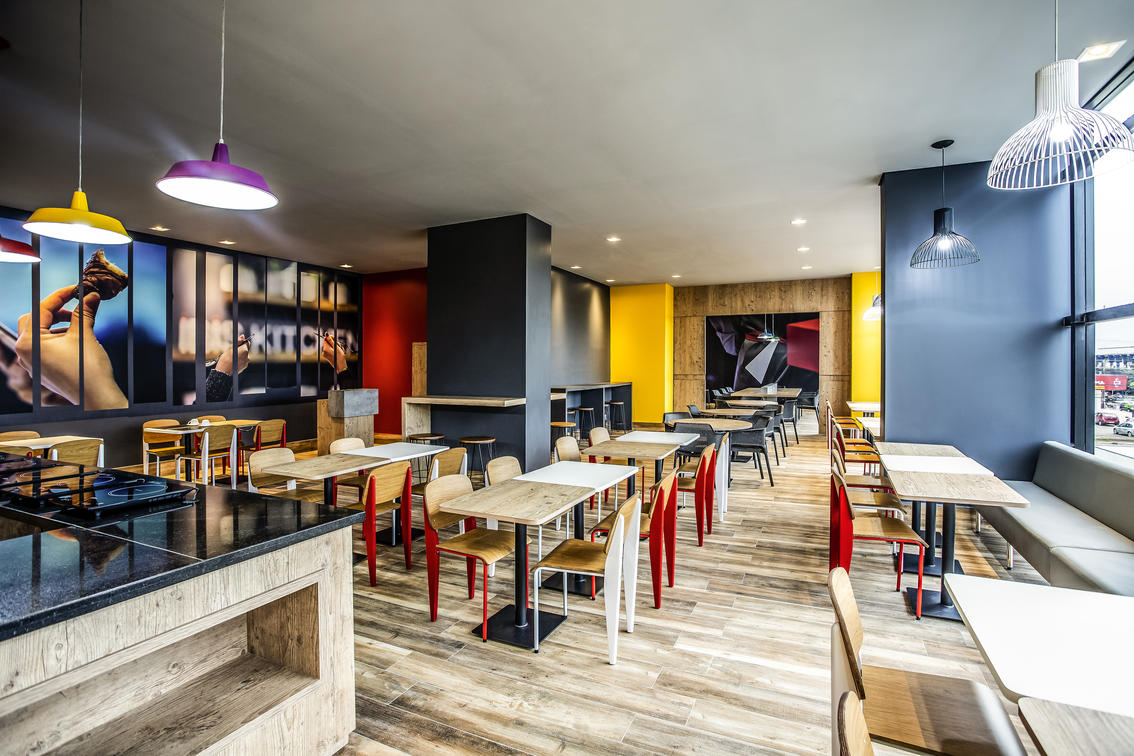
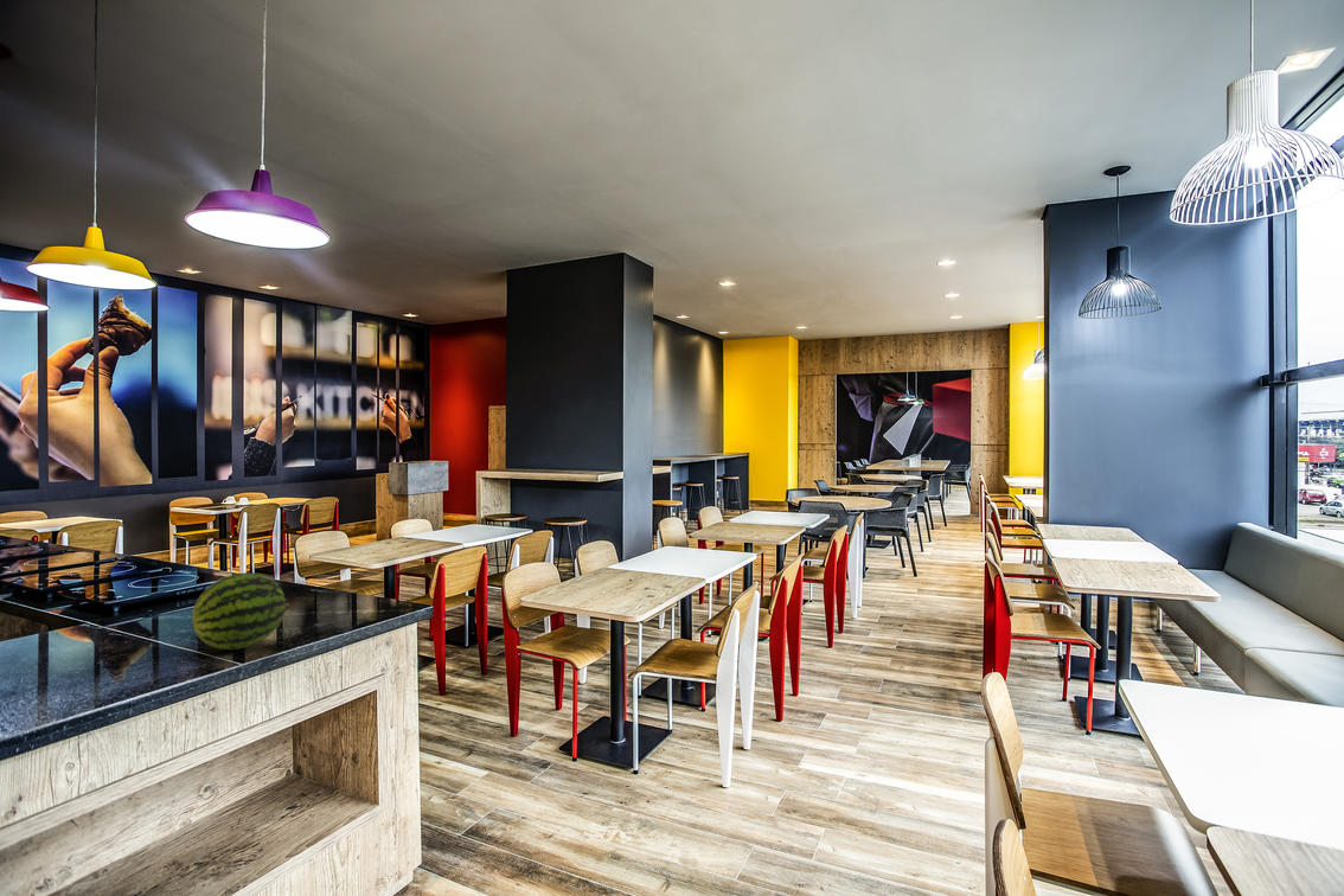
+ fruit [191,571,287,651]
